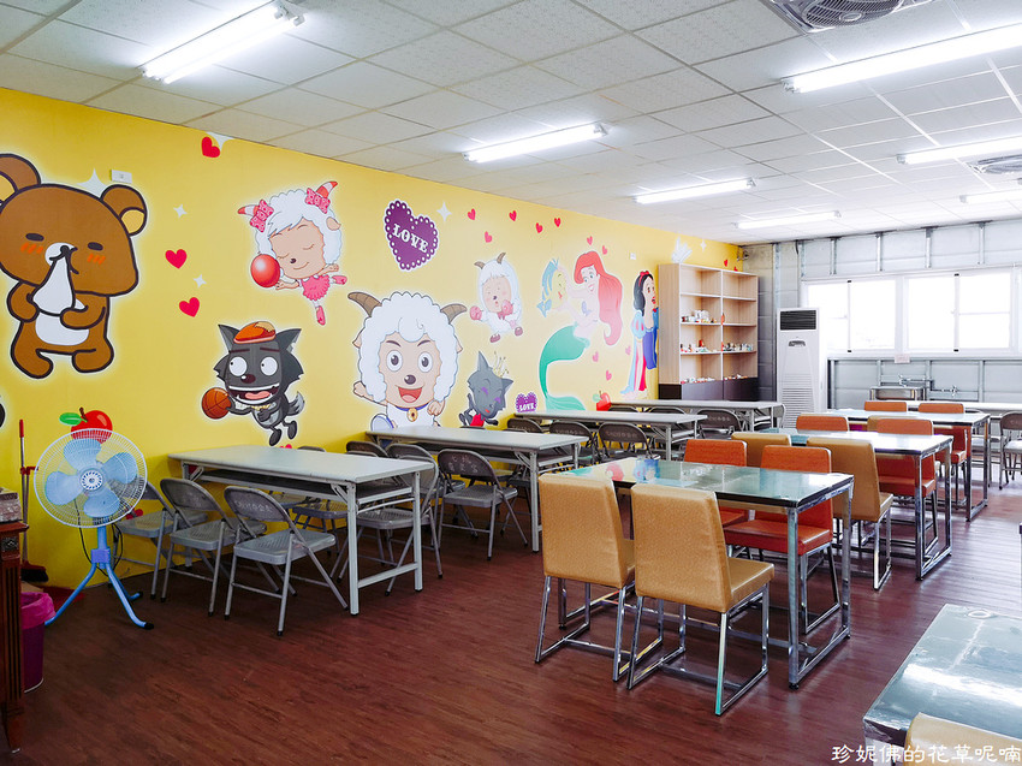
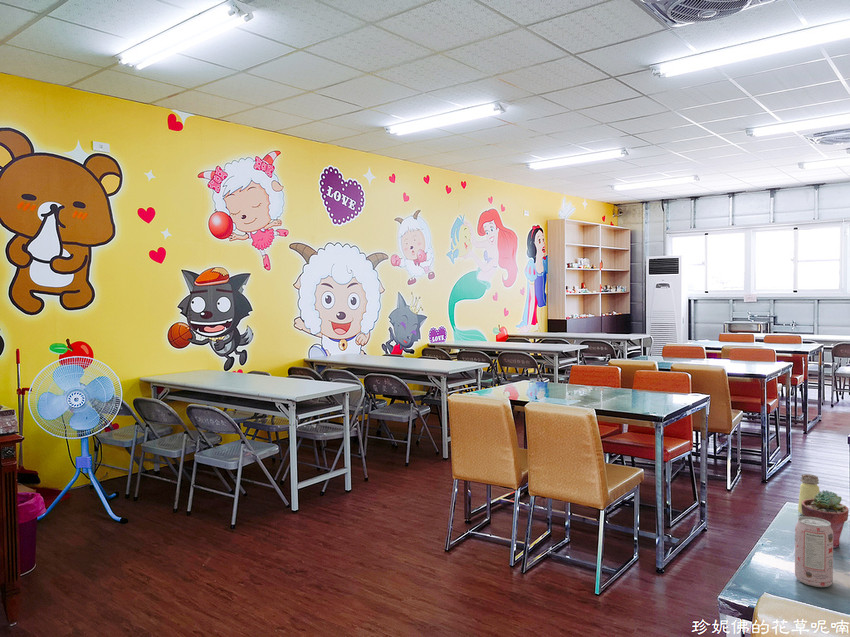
+ beverage can [794,516,834,588]
+ saltshaker [797,473,820,516]
+ potted succulent [801,489,850,549]
